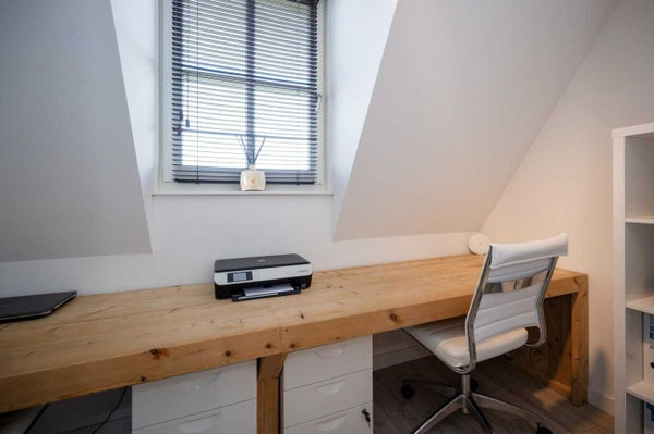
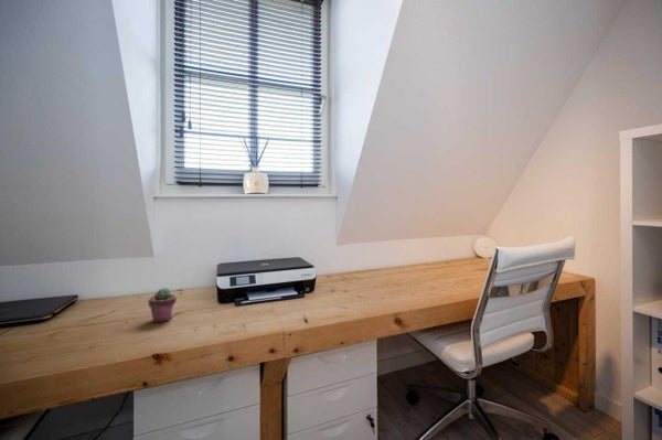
+ potted succulent [148,287,178,323]
